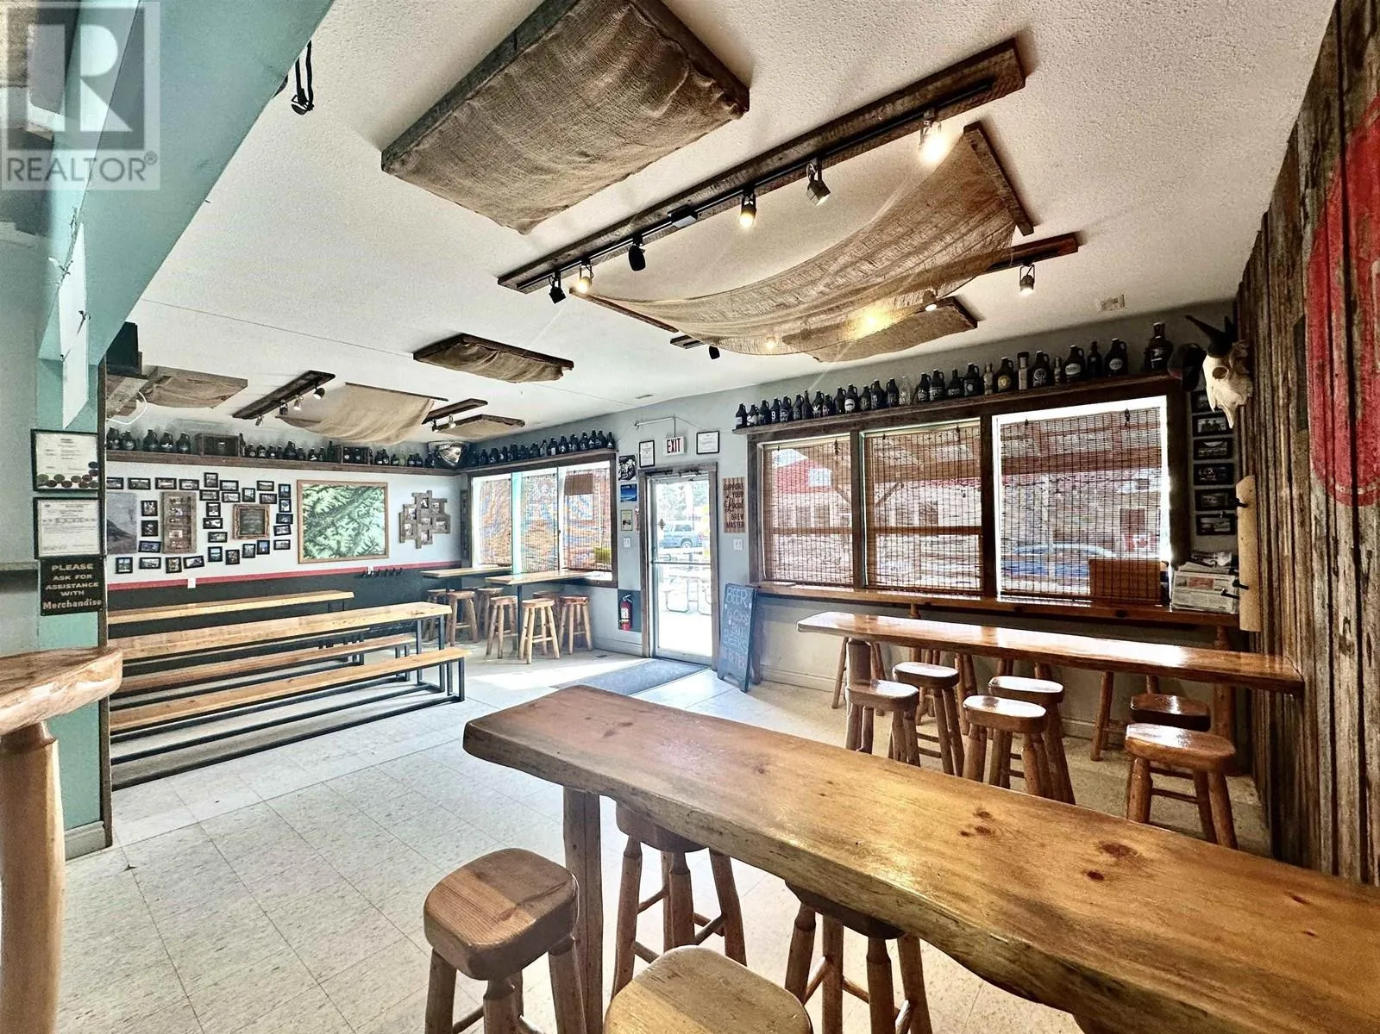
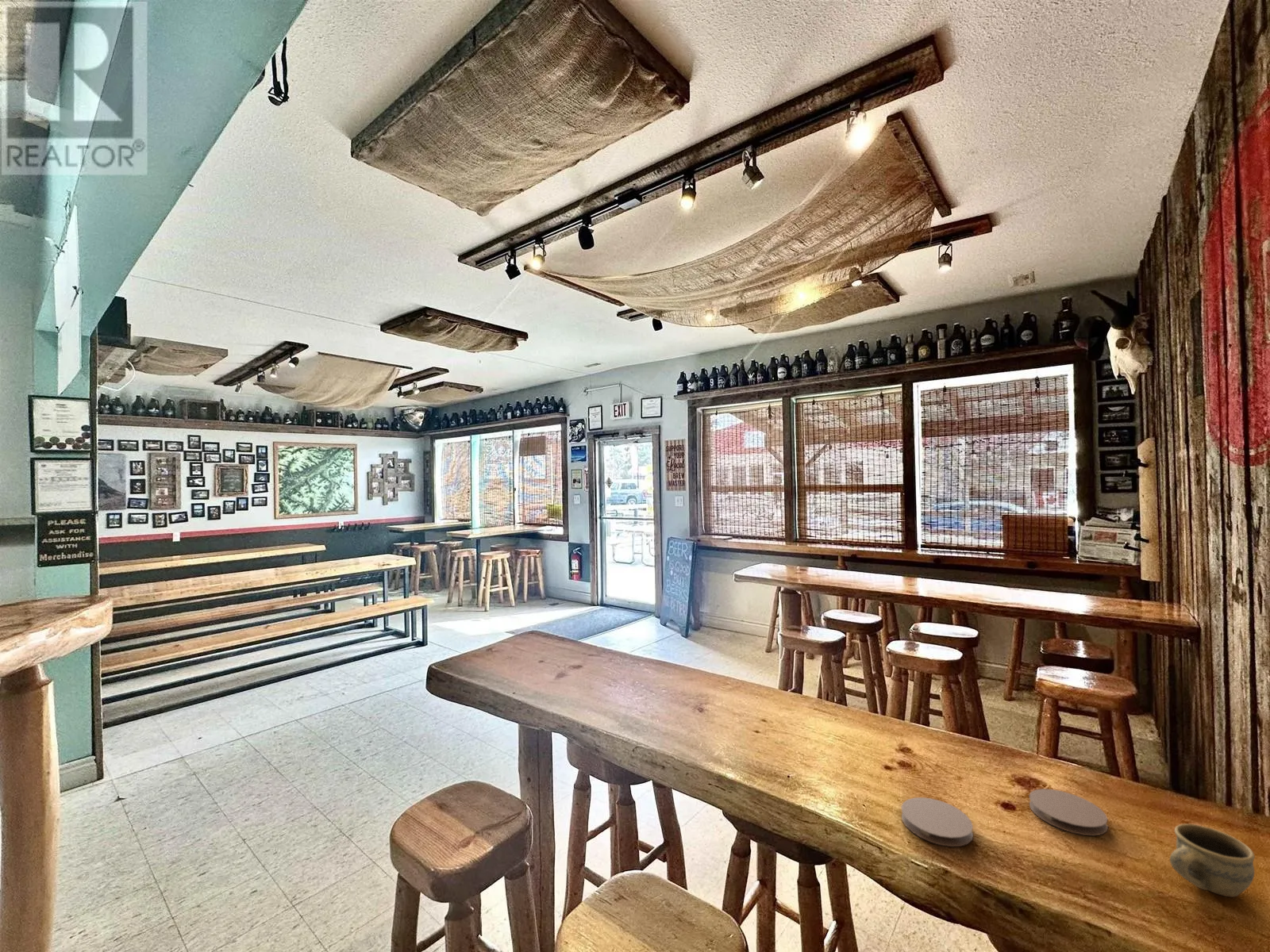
+ coaster [900,797,974,847]
+ coaster [1028,788,1109,836]
+ cup [1169,823,1256,897]
